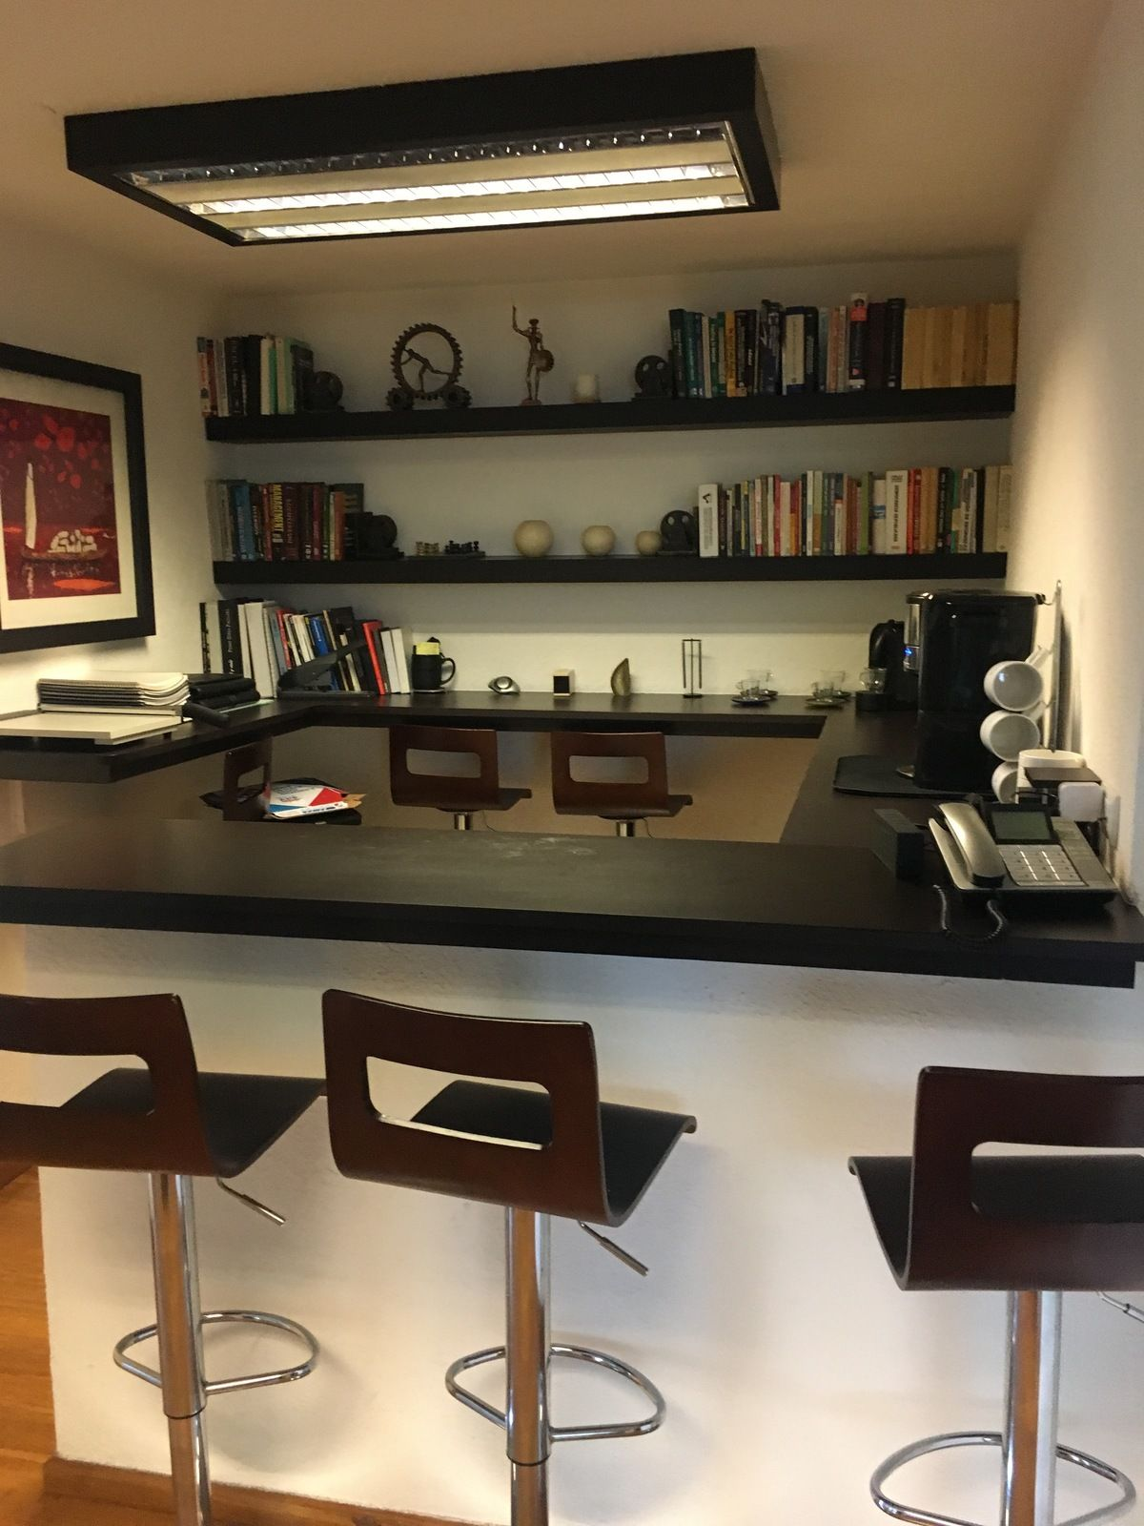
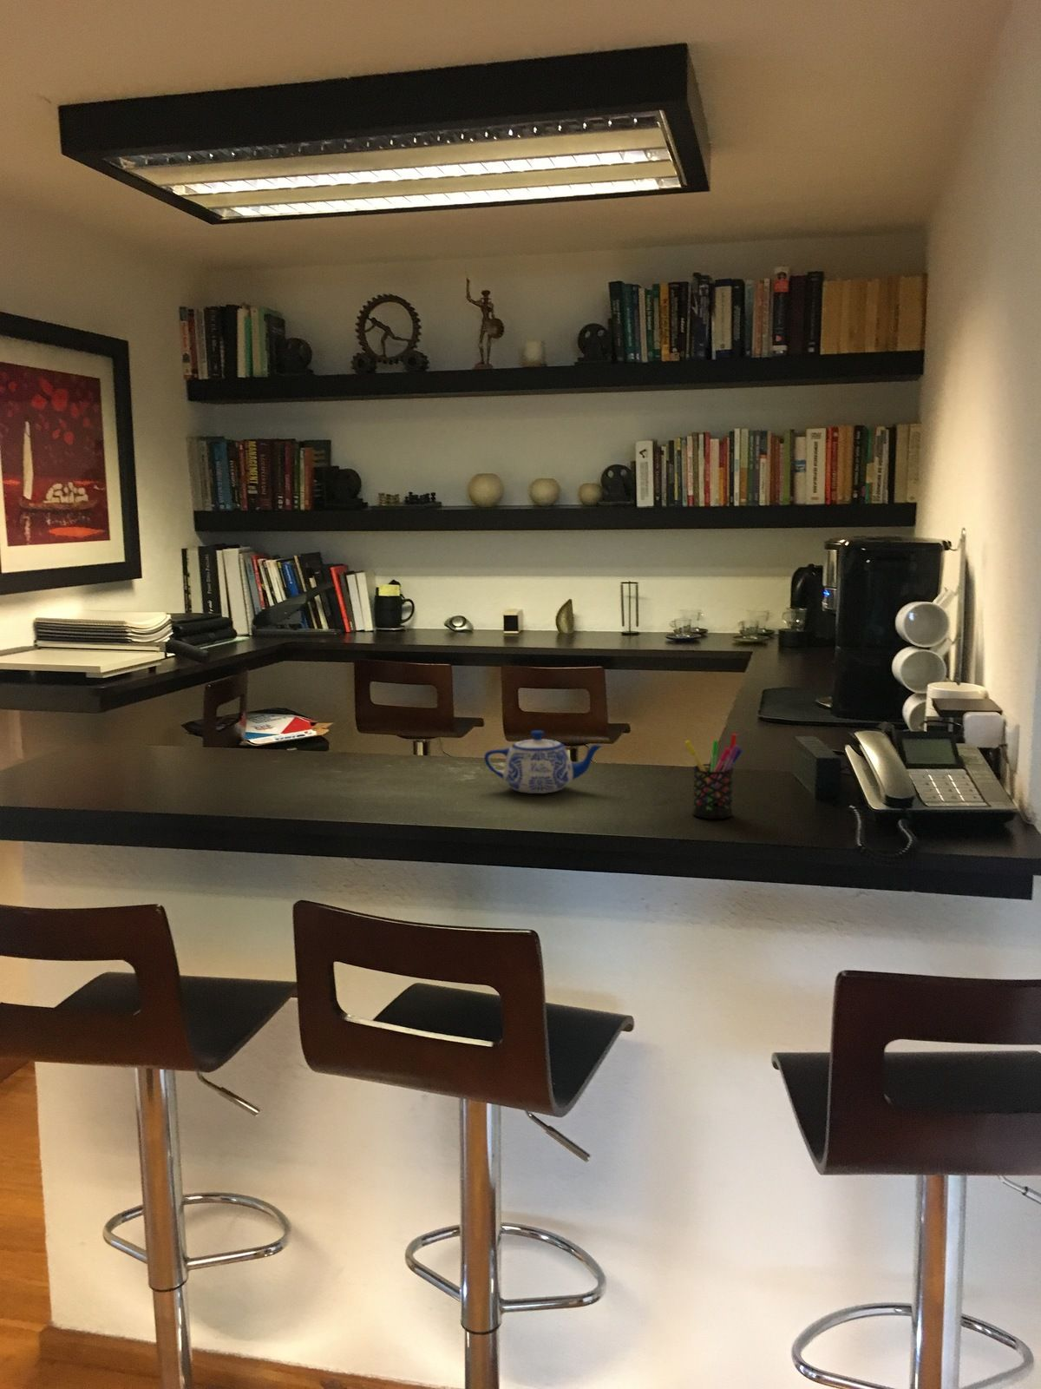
+ teapot [483,729,605,794]
+ pen holder [685,733,744,819]
